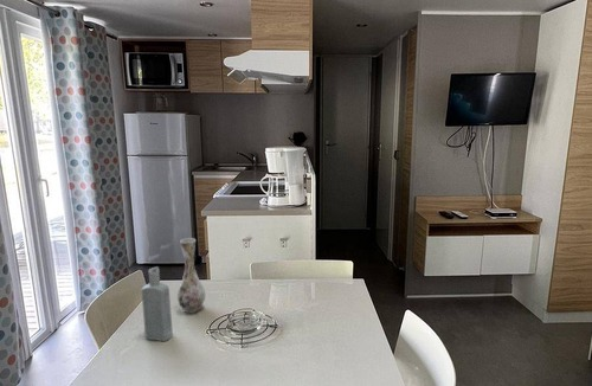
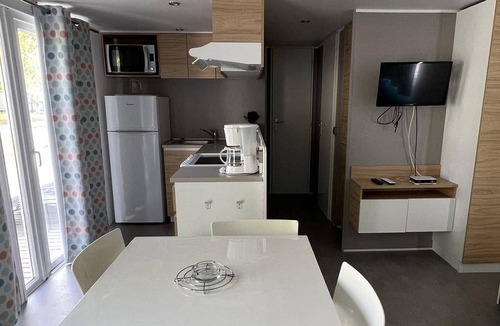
- vase [176,237,206,314]
- bottle [140,266,174,342]
